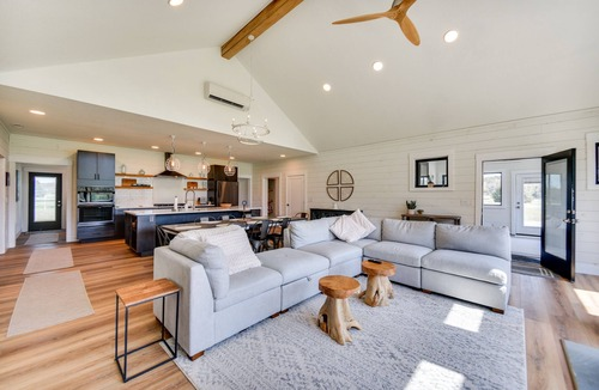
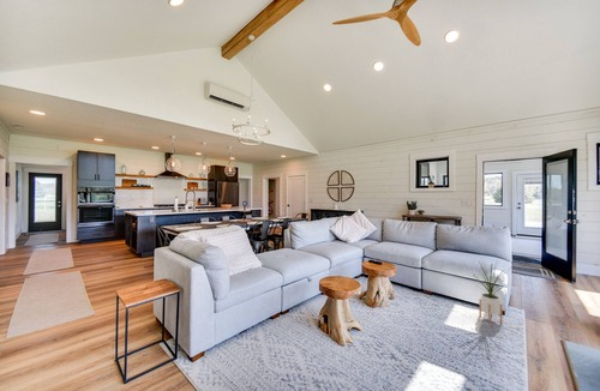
+ house plant [473,258,512,324]
